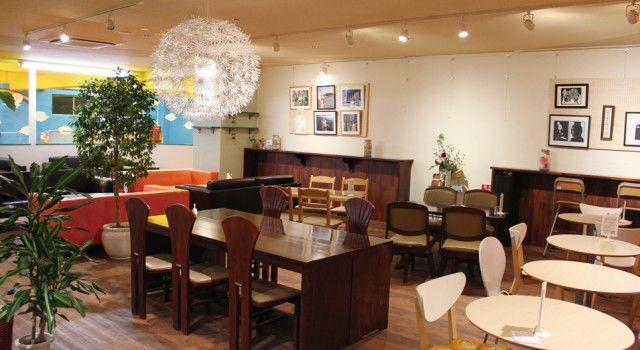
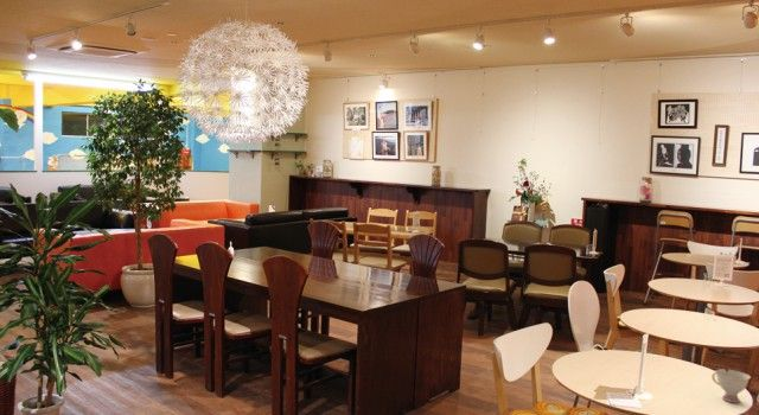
+ teacup [712,368,752,403]
